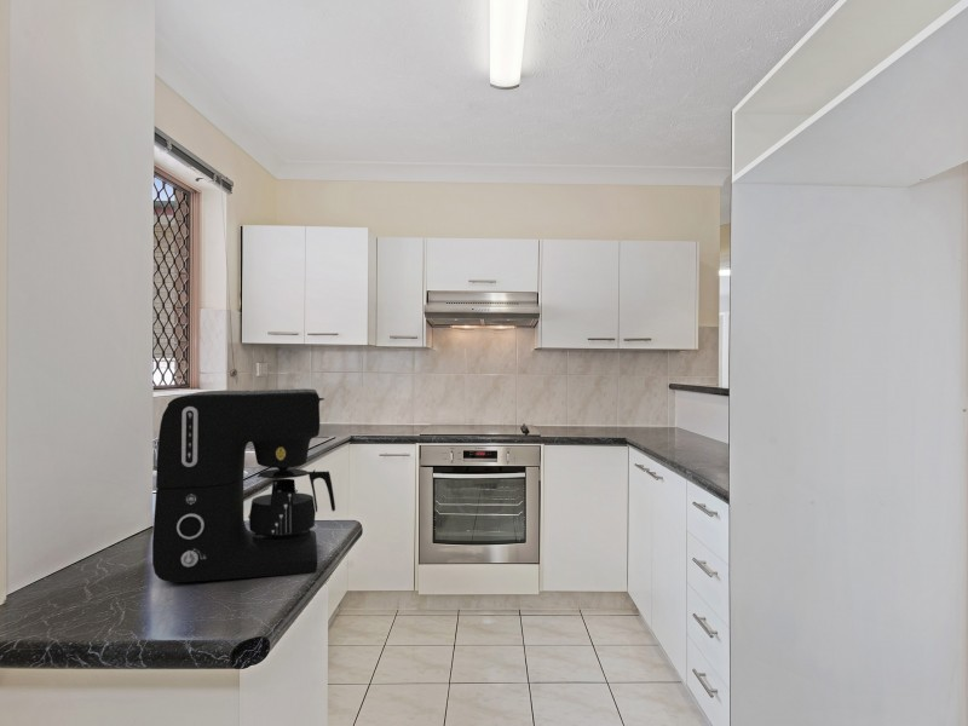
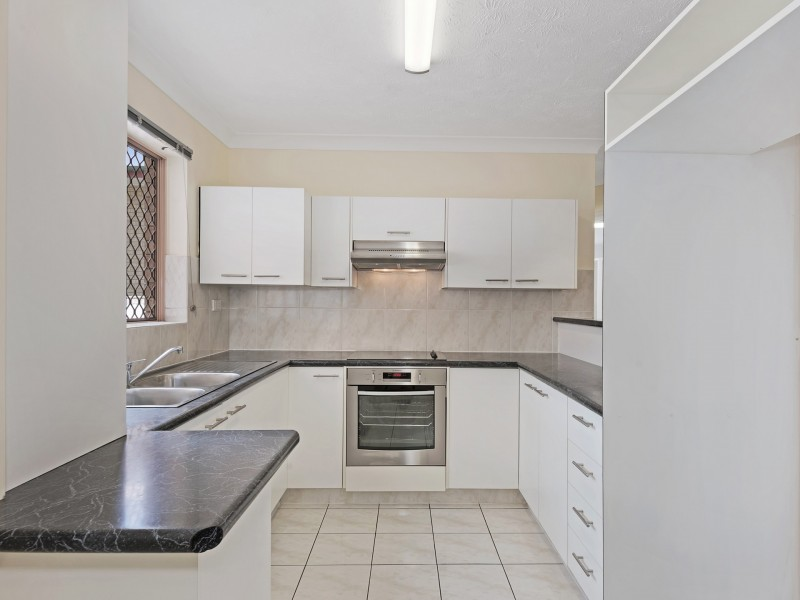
- coffee maker [151,388,336,583]
